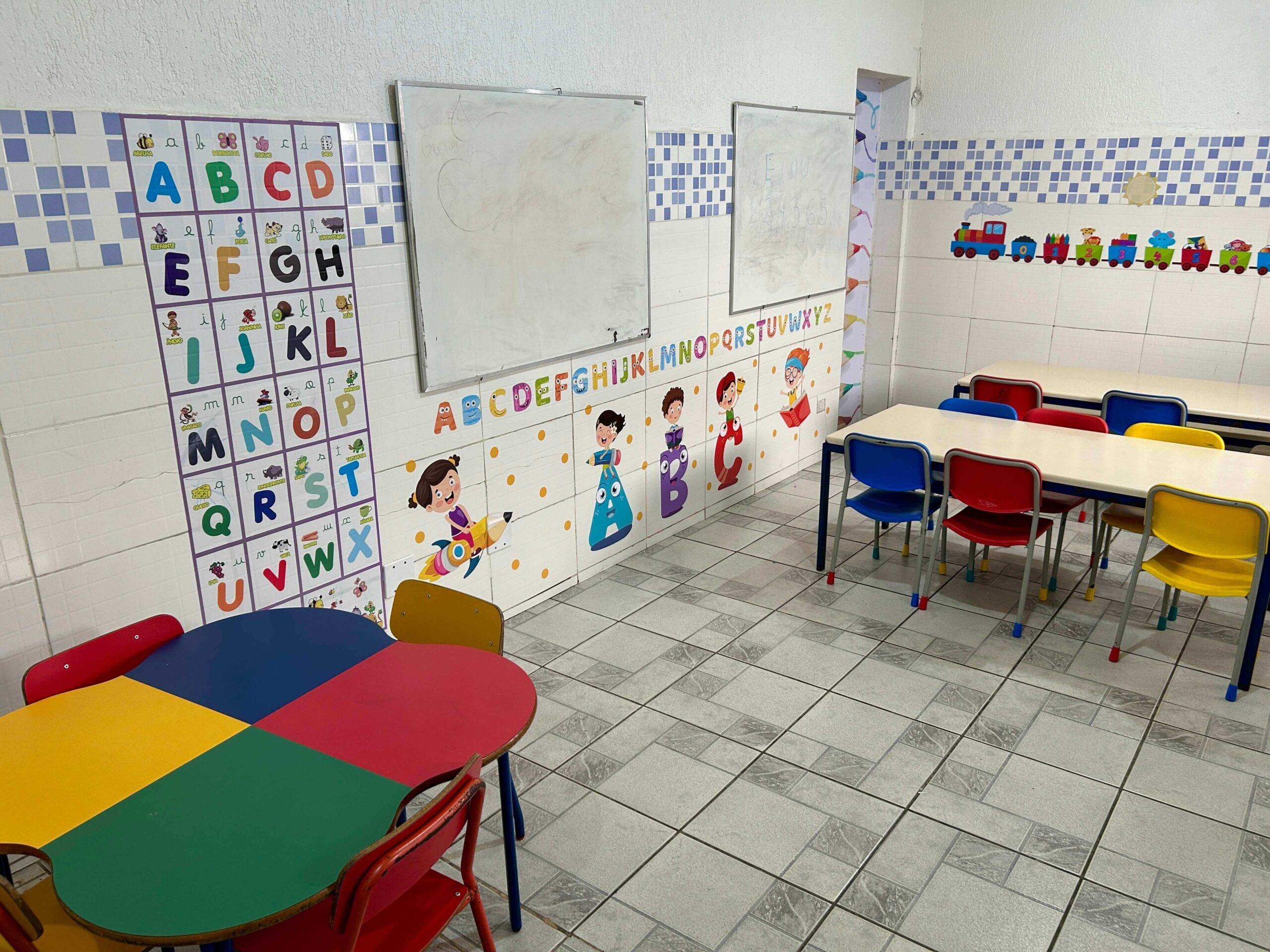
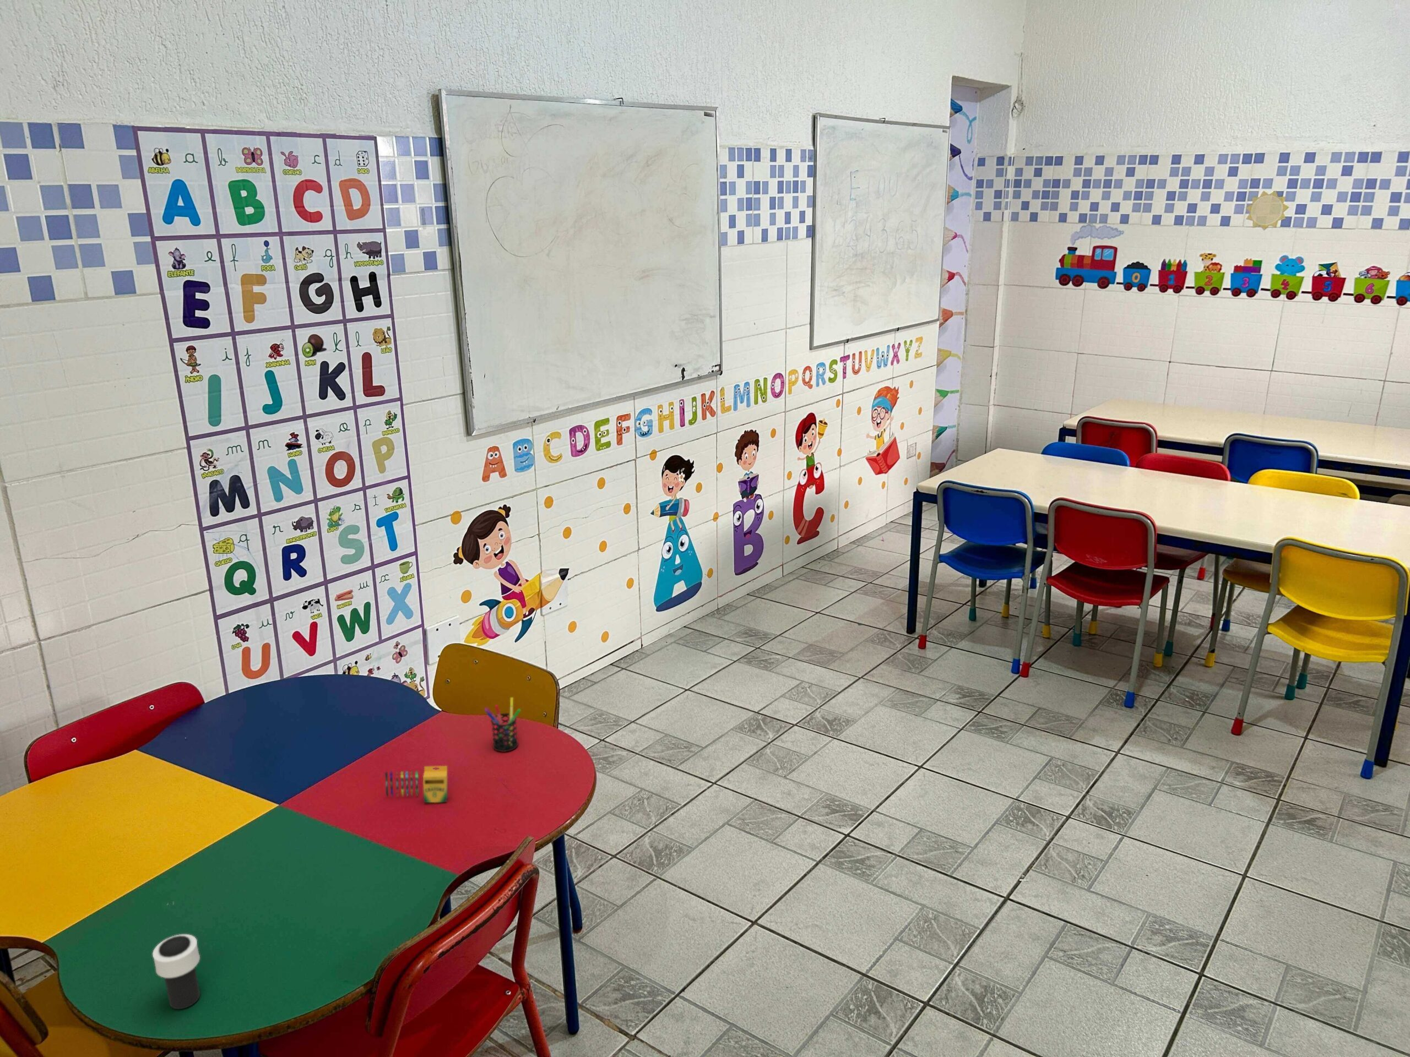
+ pen holder [484,697,522,753]
+ crayon [384,765,449,803]
+ cup [152,934,201,1009]
